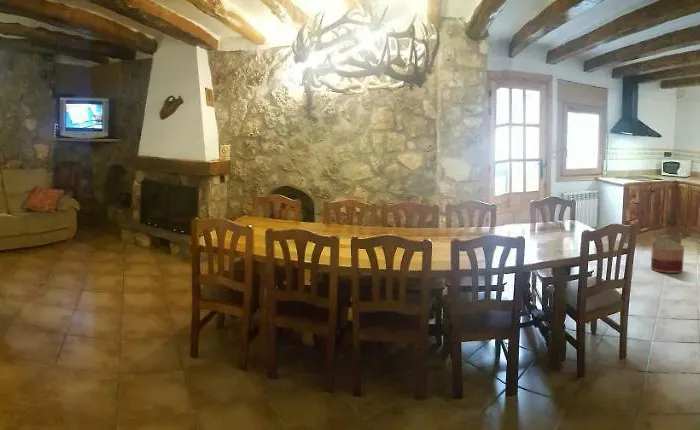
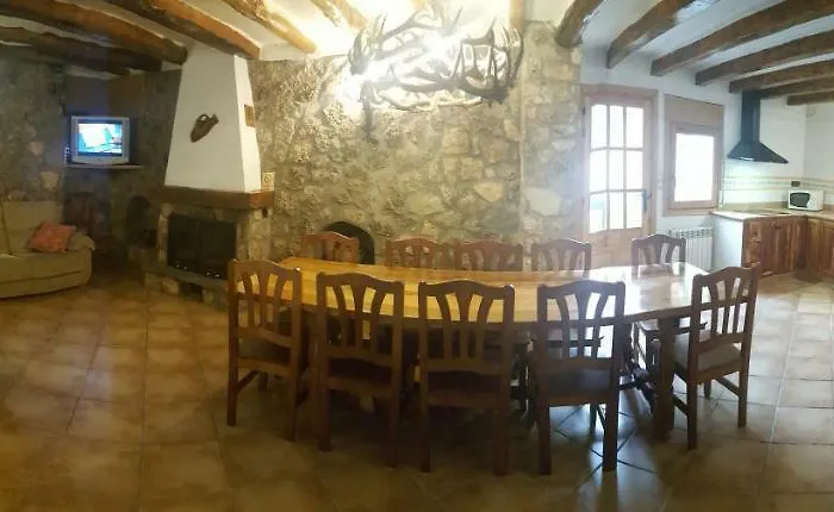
- basket [650,232,685,274]
